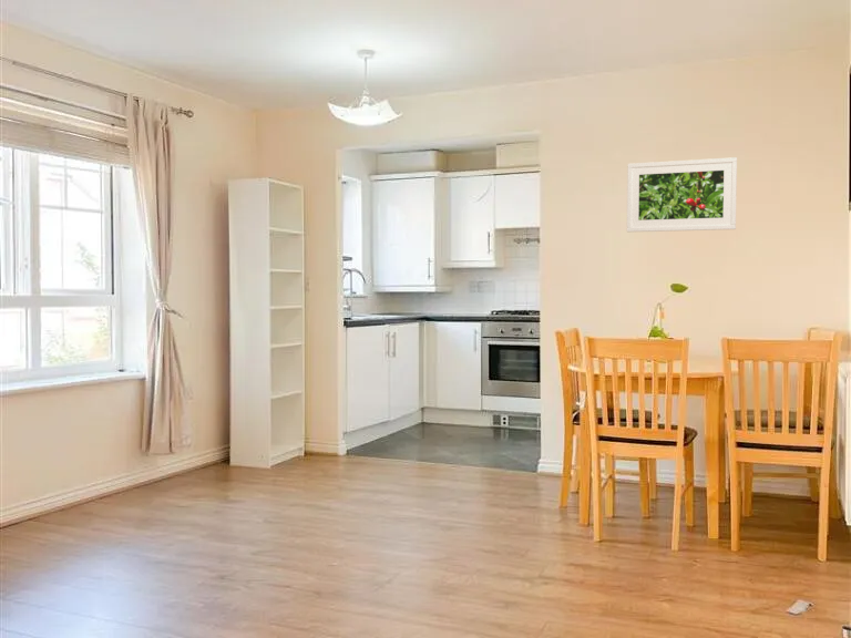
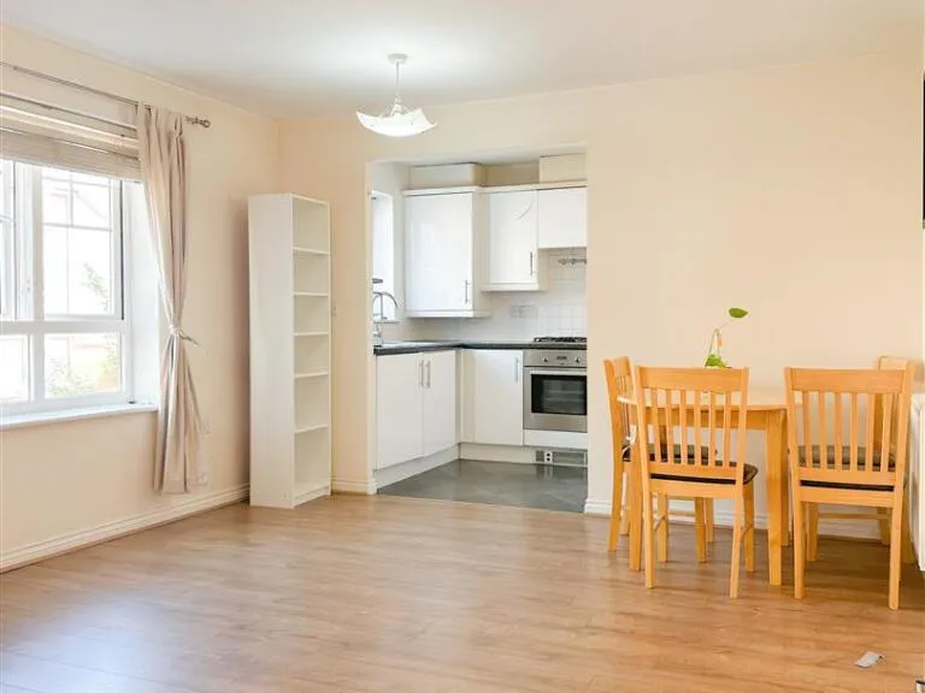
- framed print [626,156,738,233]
